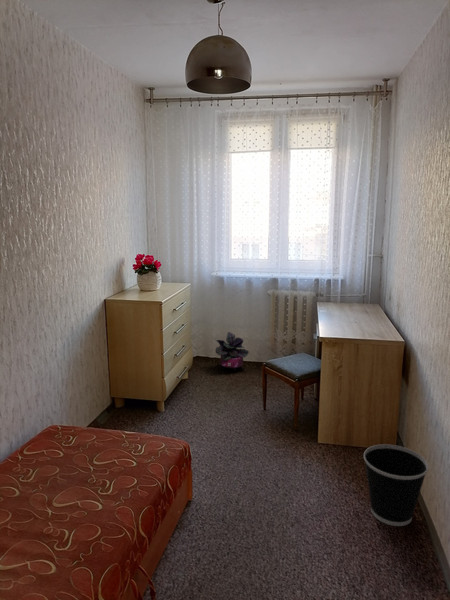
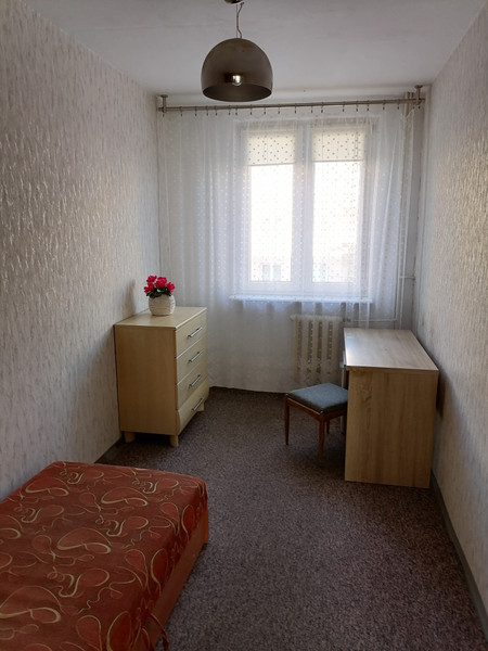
- wastebasket [363,444,429,527]
- potted plant [215,331,250,371]
